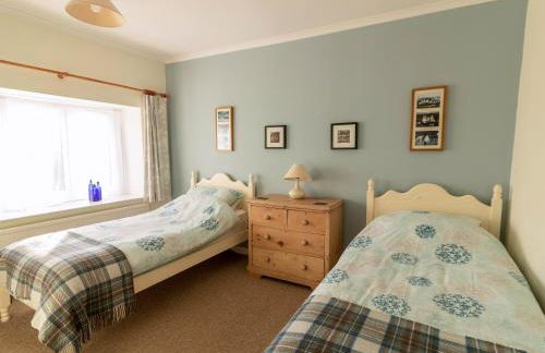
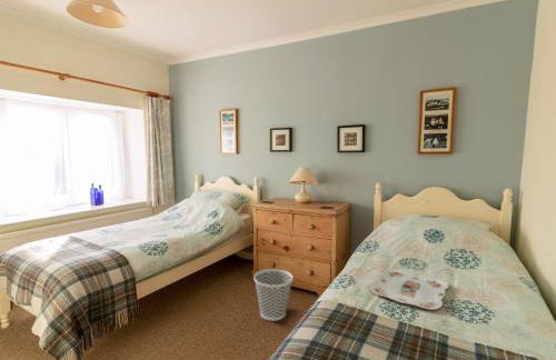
+ wastebasket [252,268,295,322]
+ serving tray [369,268,450,311]
